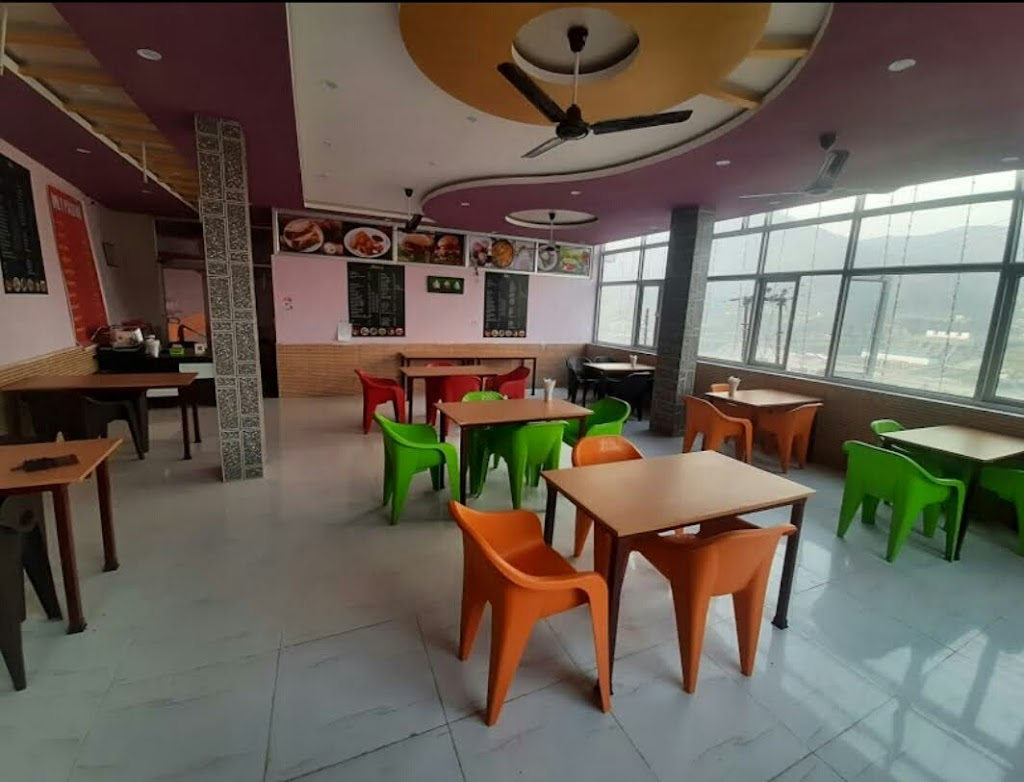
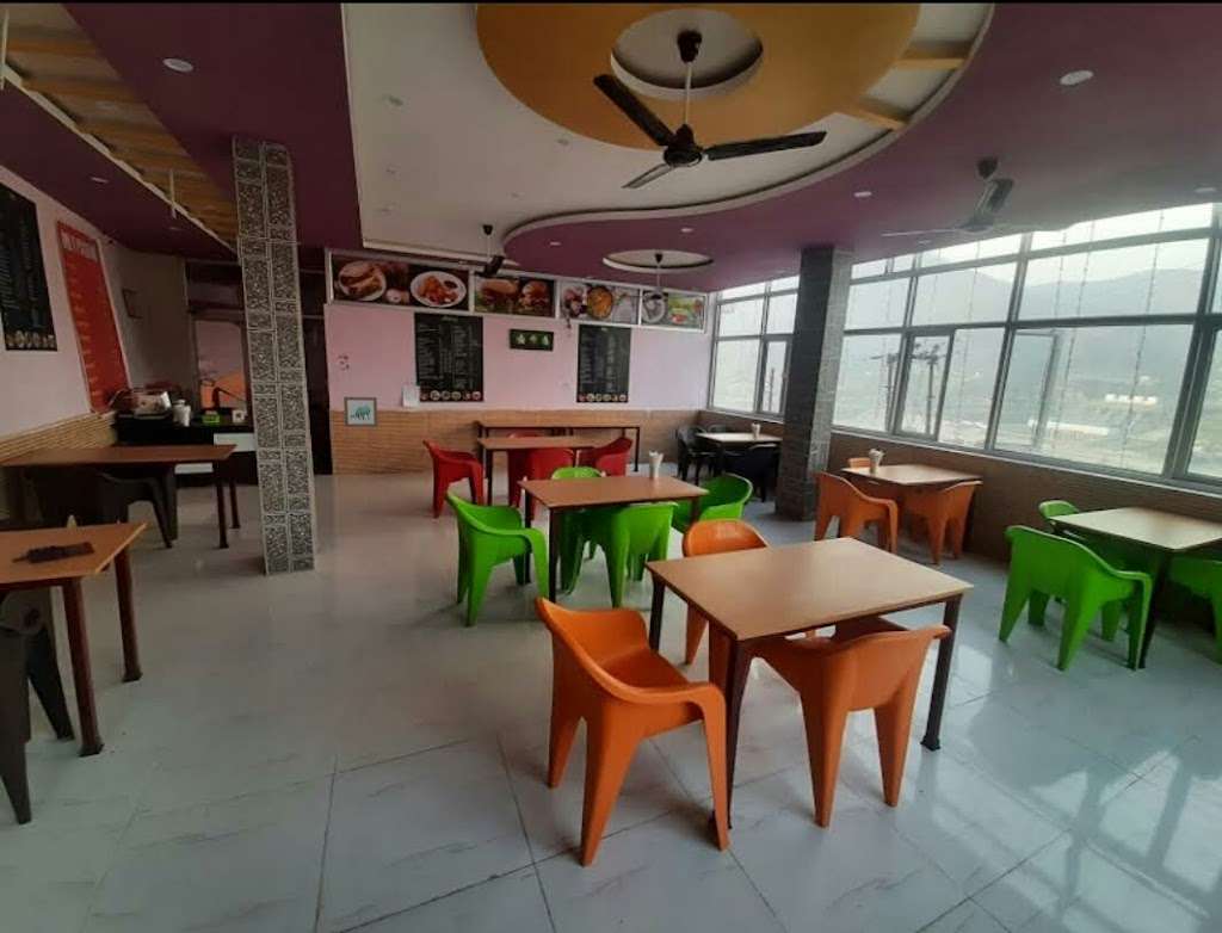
+ wall art [342,396,378,428]
